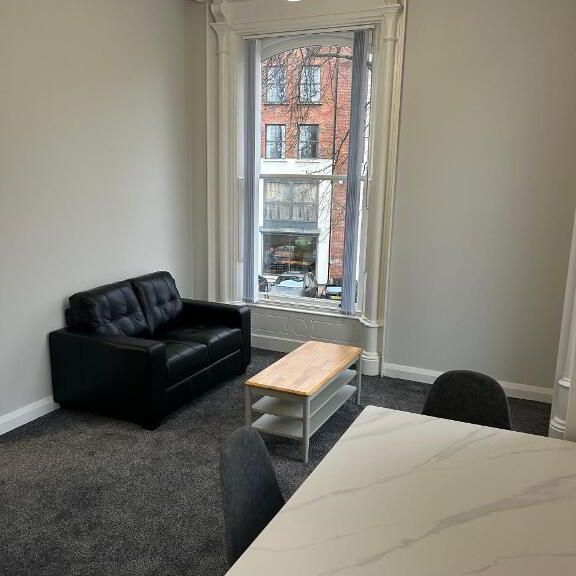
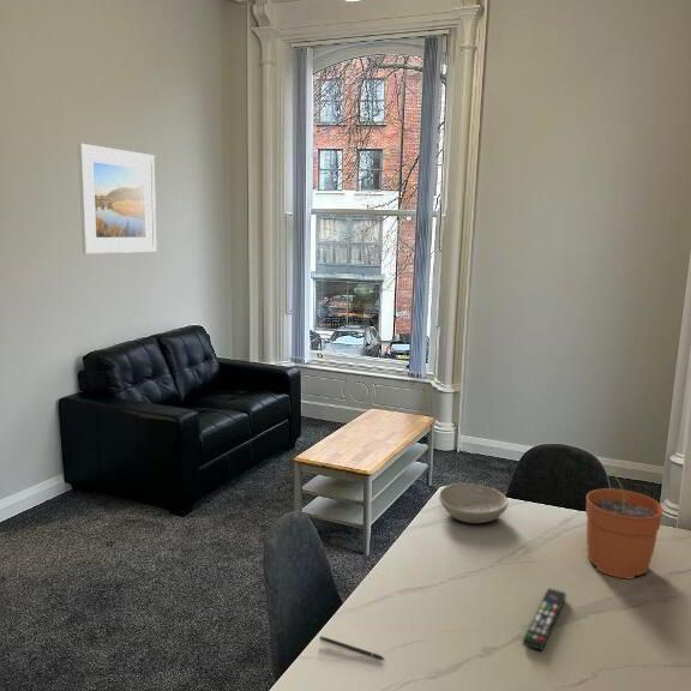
+ remote control [522,587,567,651]
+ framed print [77,143,157,254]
+ plant pot [584,468,665,579]
+ bowl [438,482,510,524]
+ pen [318,635,386,661]
